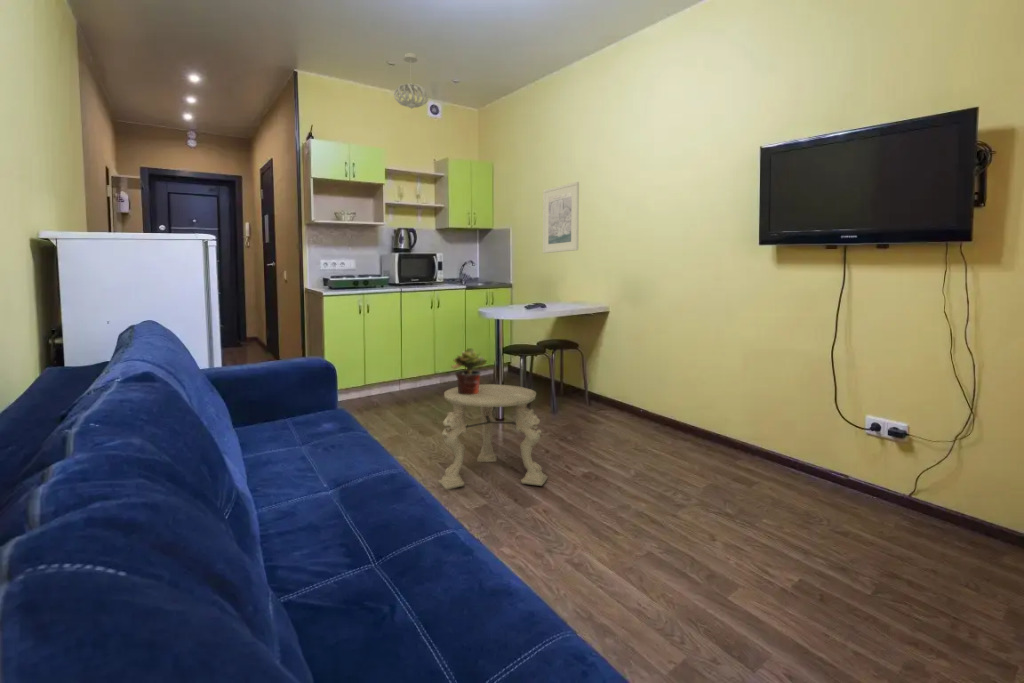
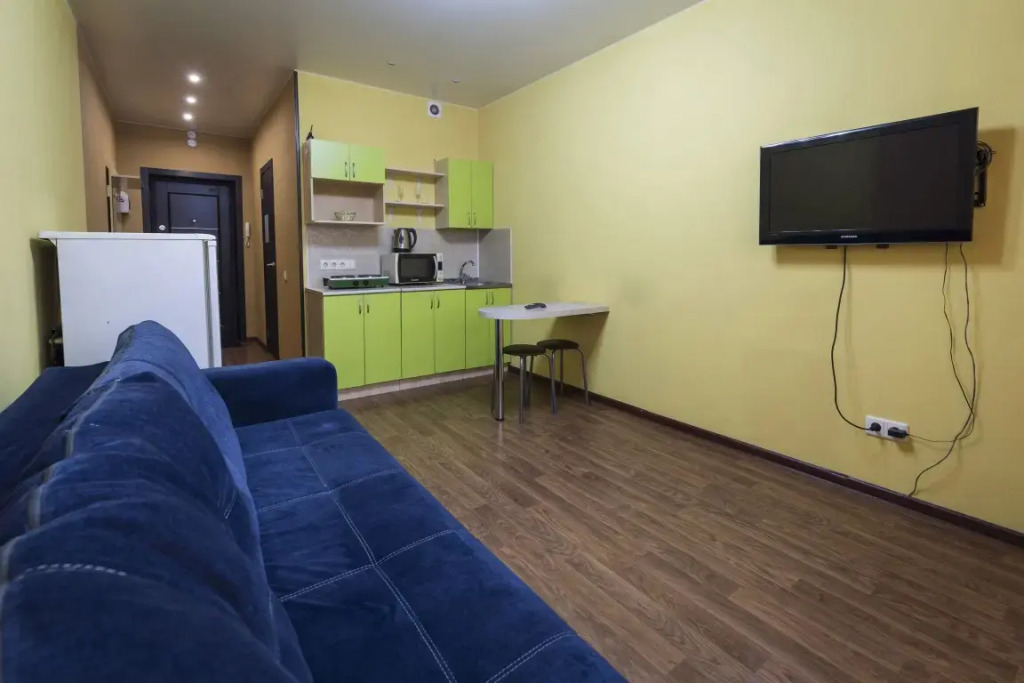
- potted plant [450,347,488,394]
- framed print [542,181,580,254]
- pendant light [393,52,430,110]
- side table [437,383,549,490]
